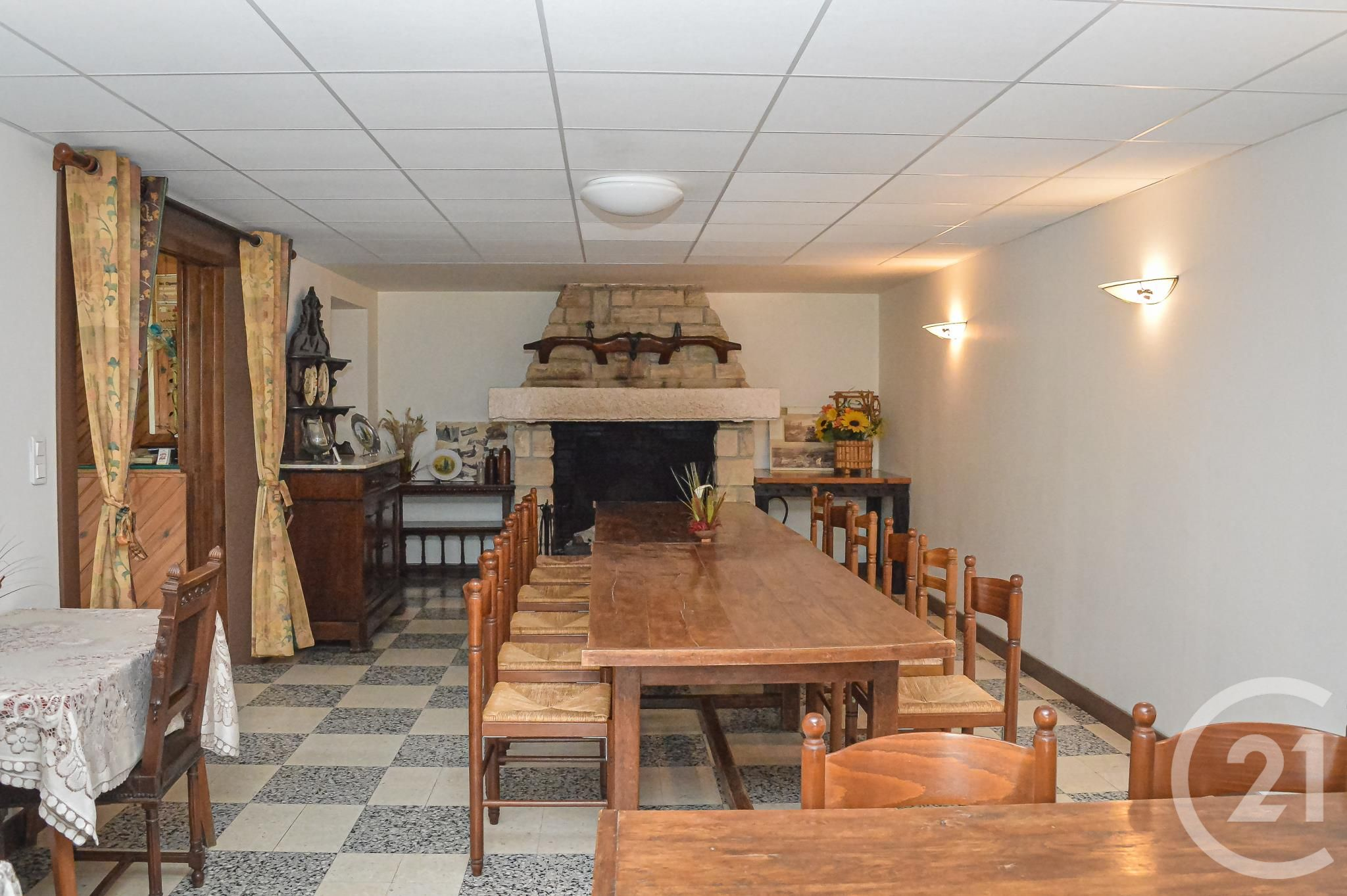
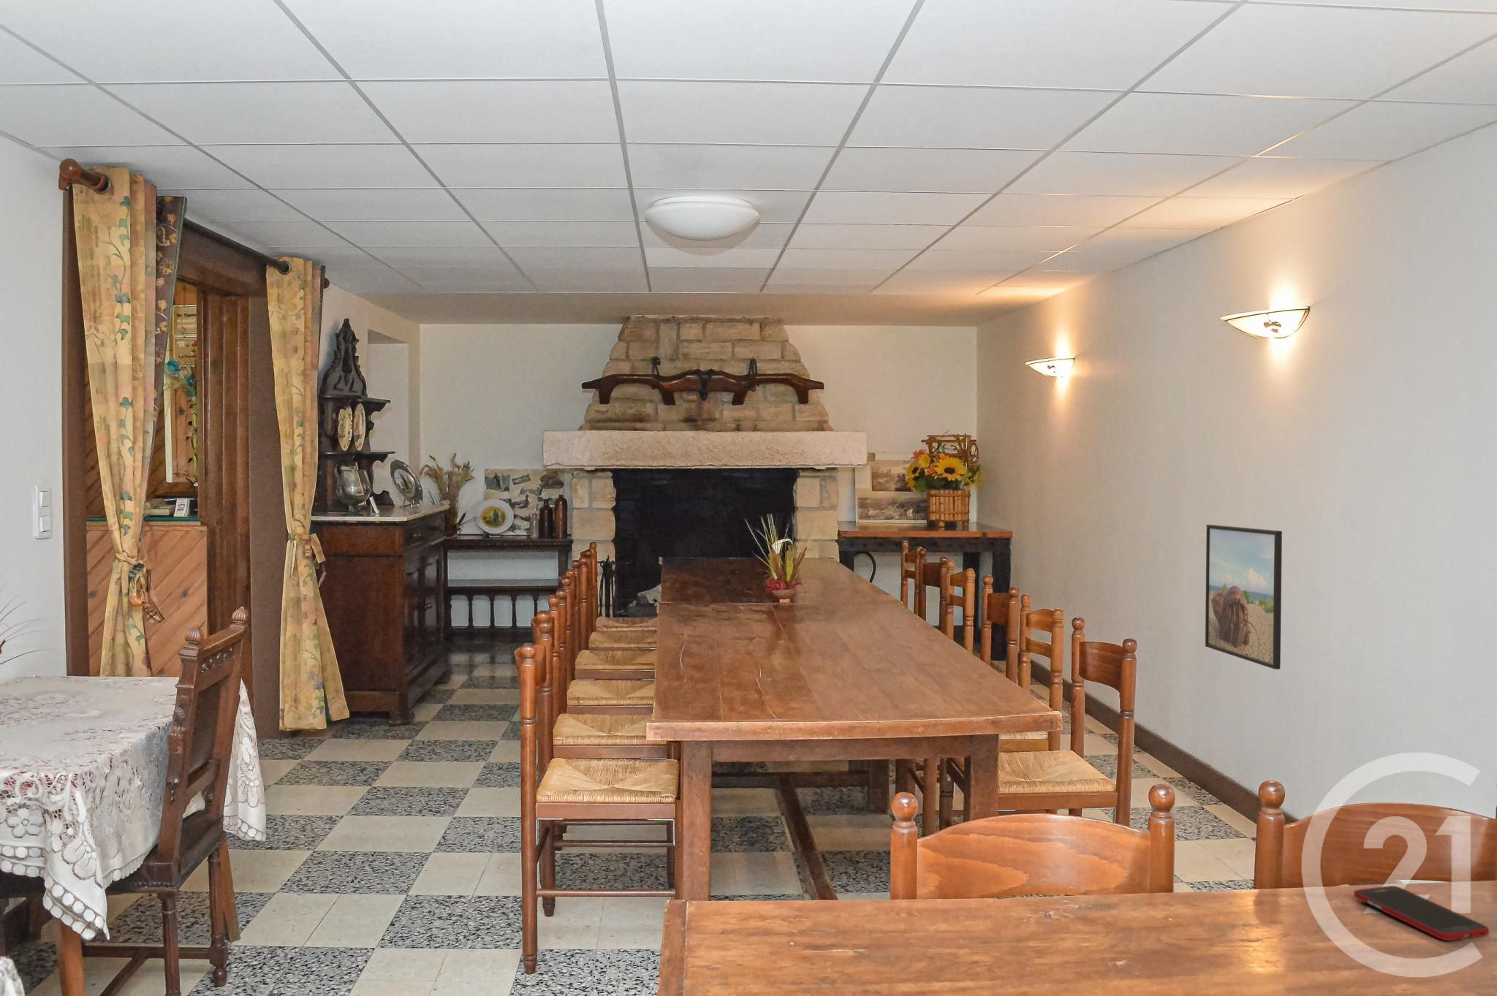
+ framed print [1205,524,1283,670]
+ cell phone [1353,885,1489,942]
